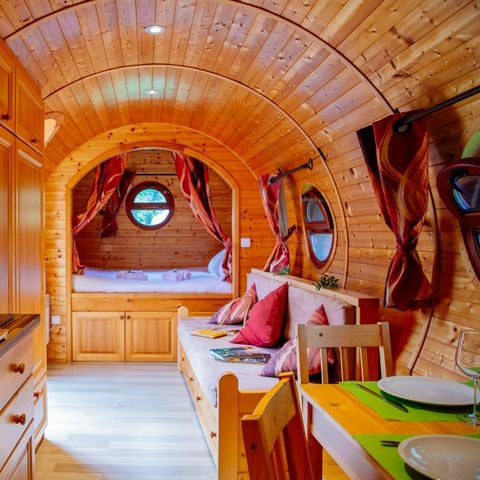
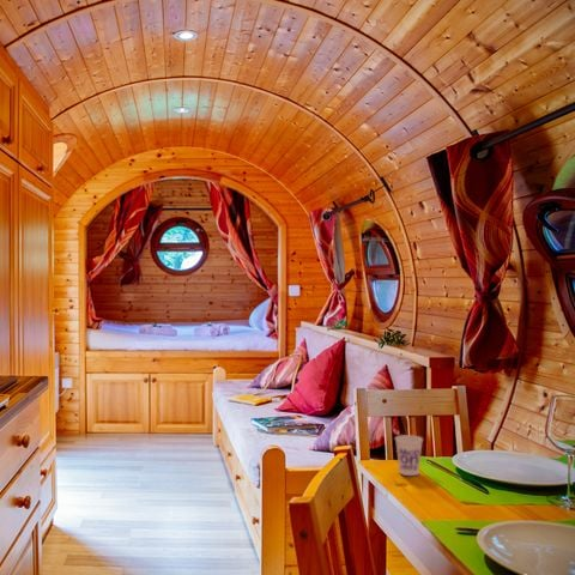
+ cup [394,434,424,477]
